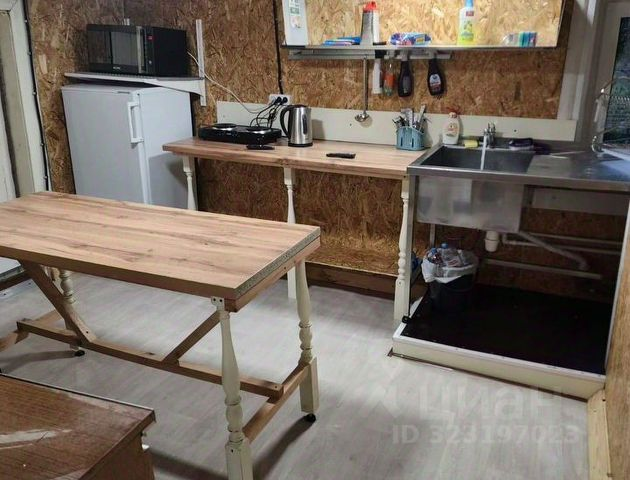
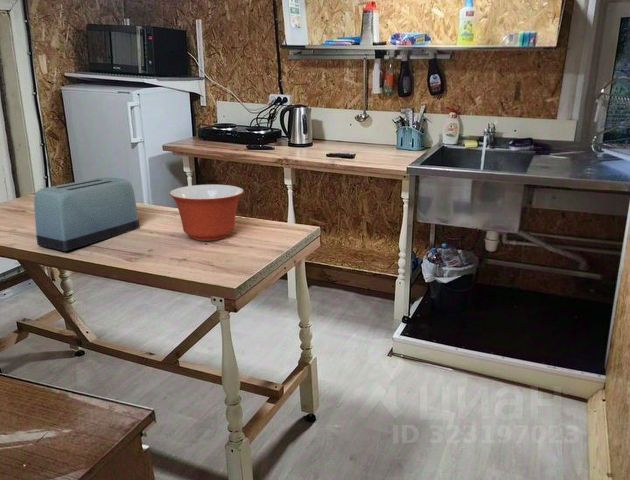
+ toaster [33,176,141,252]
+ mixing bowl [169,184,245,242]
